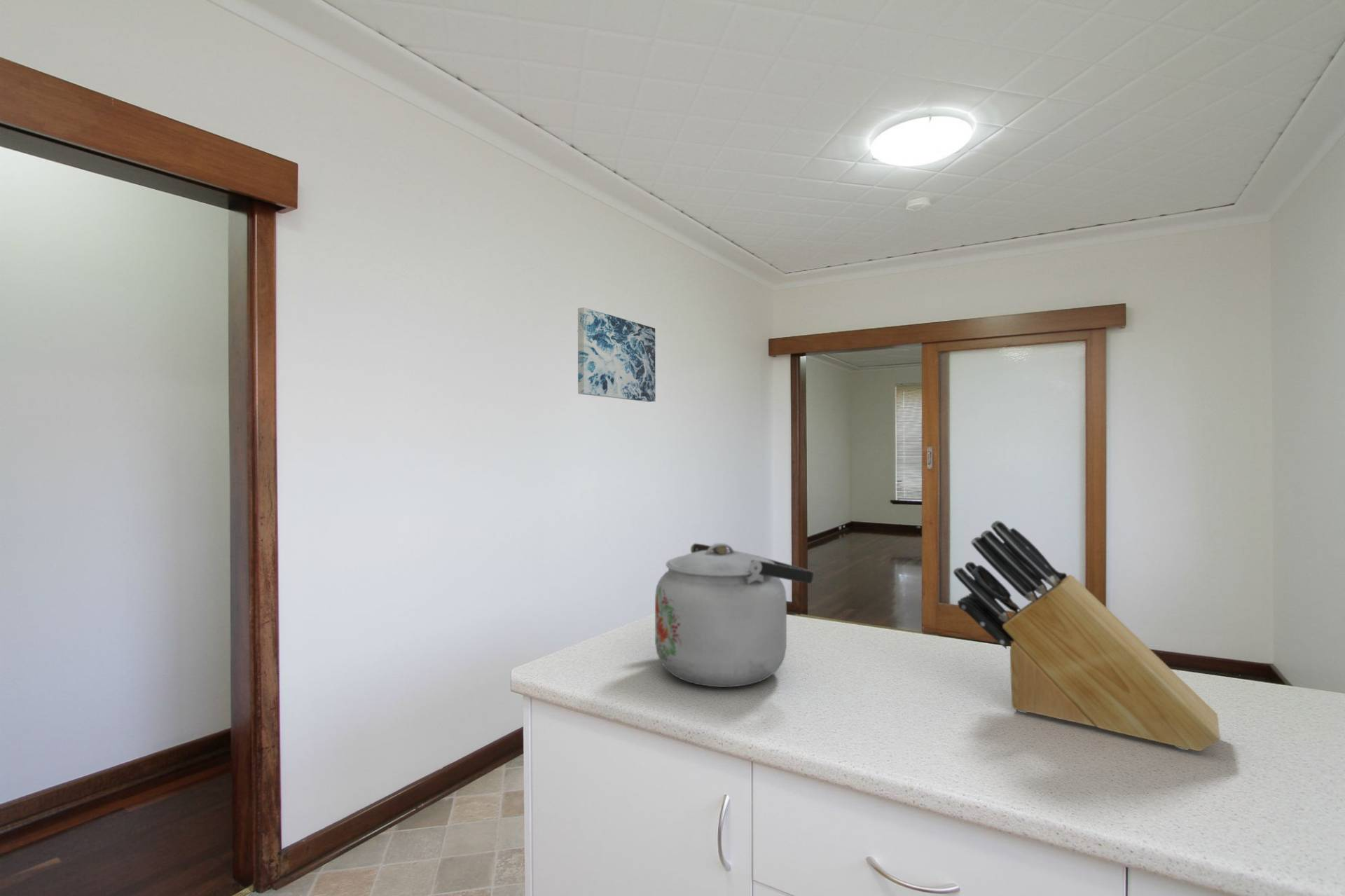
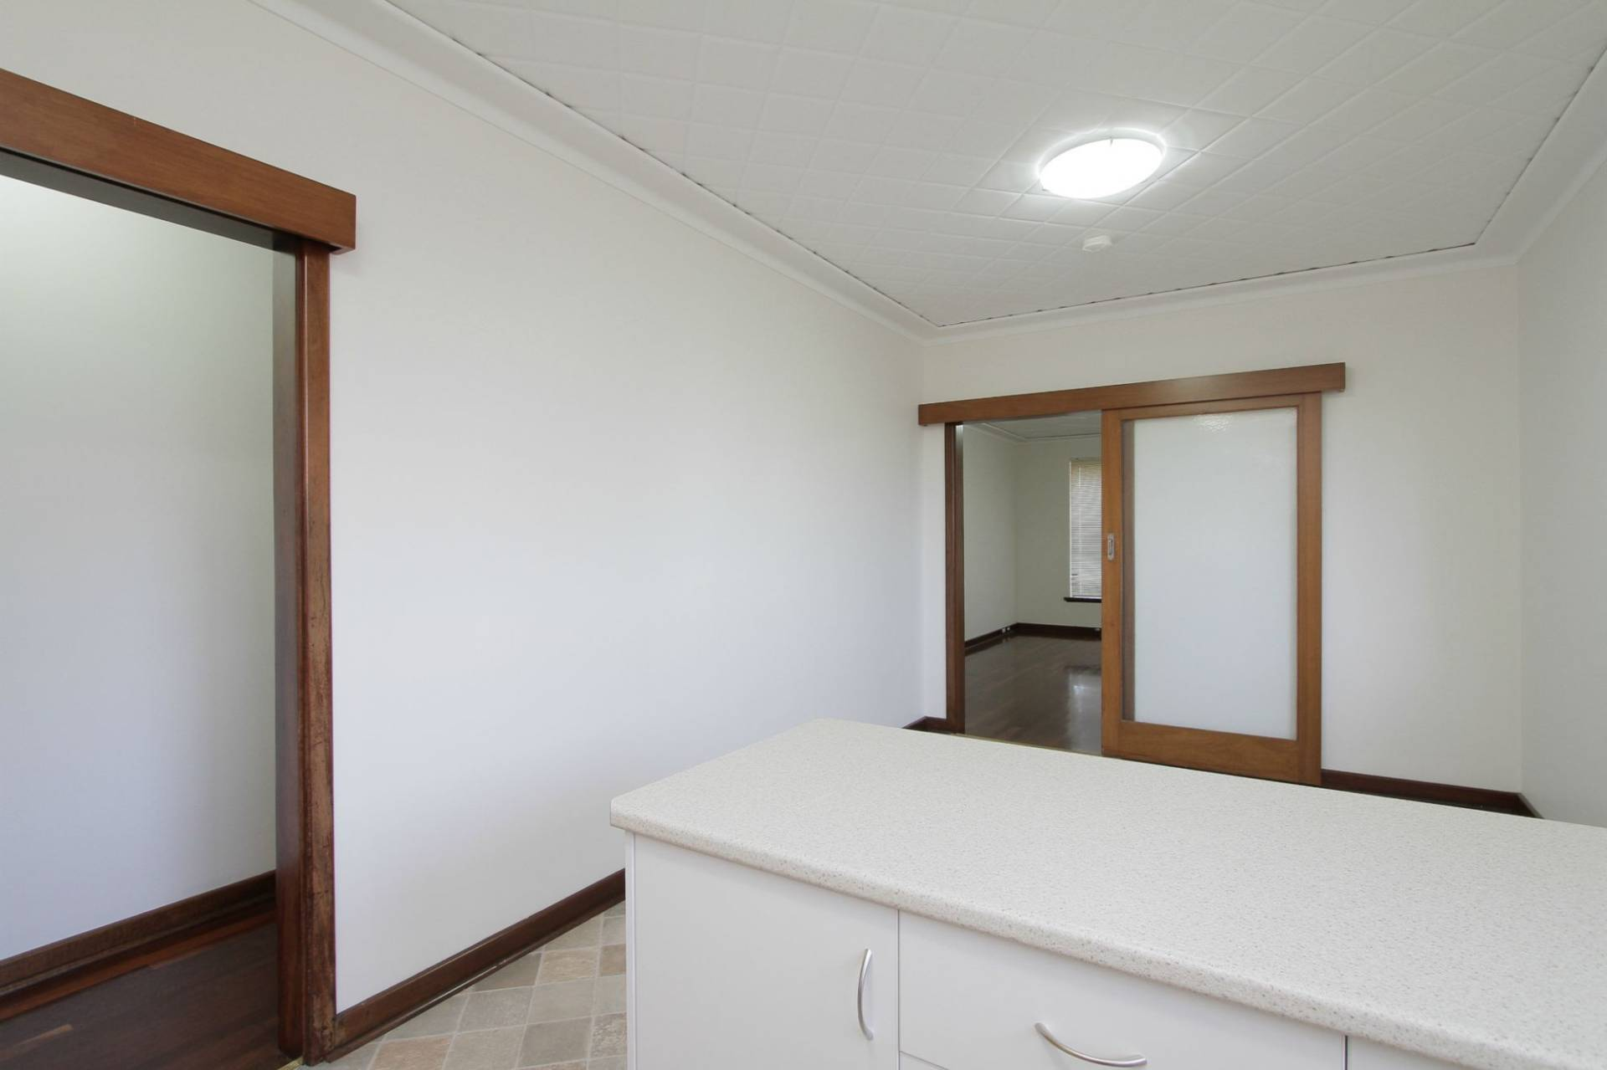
- knife block [953,520,1221,752]
- kettle [654,542,814,688]
- wall art [577,307,656,403]
